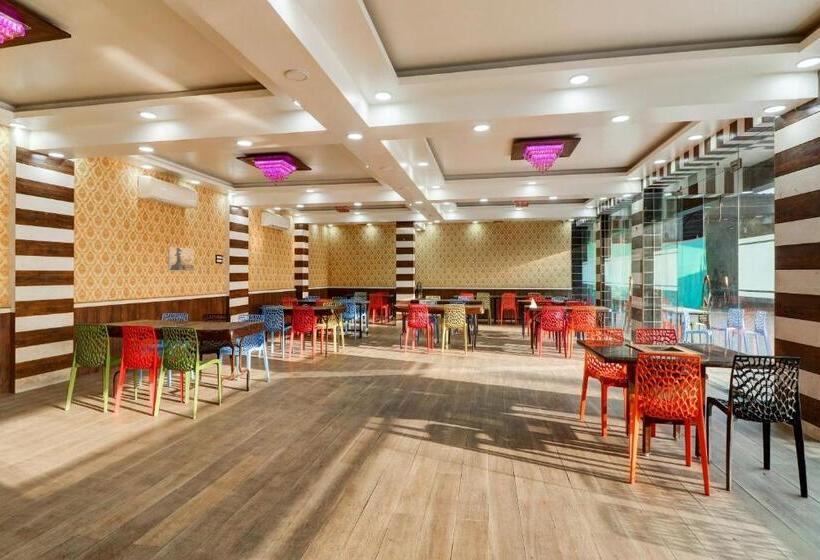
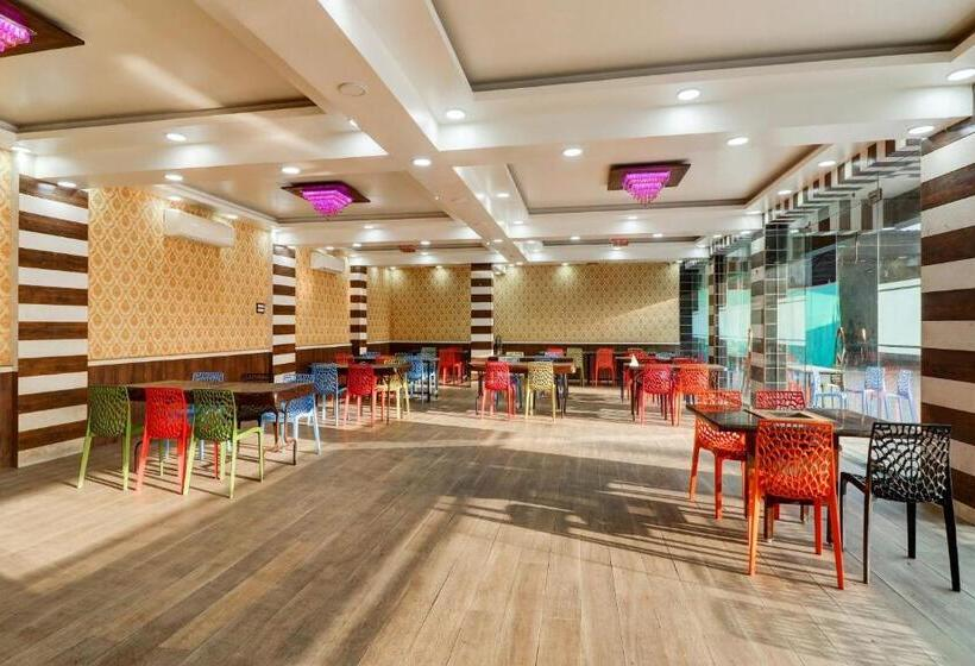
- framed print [167,246,195,272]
